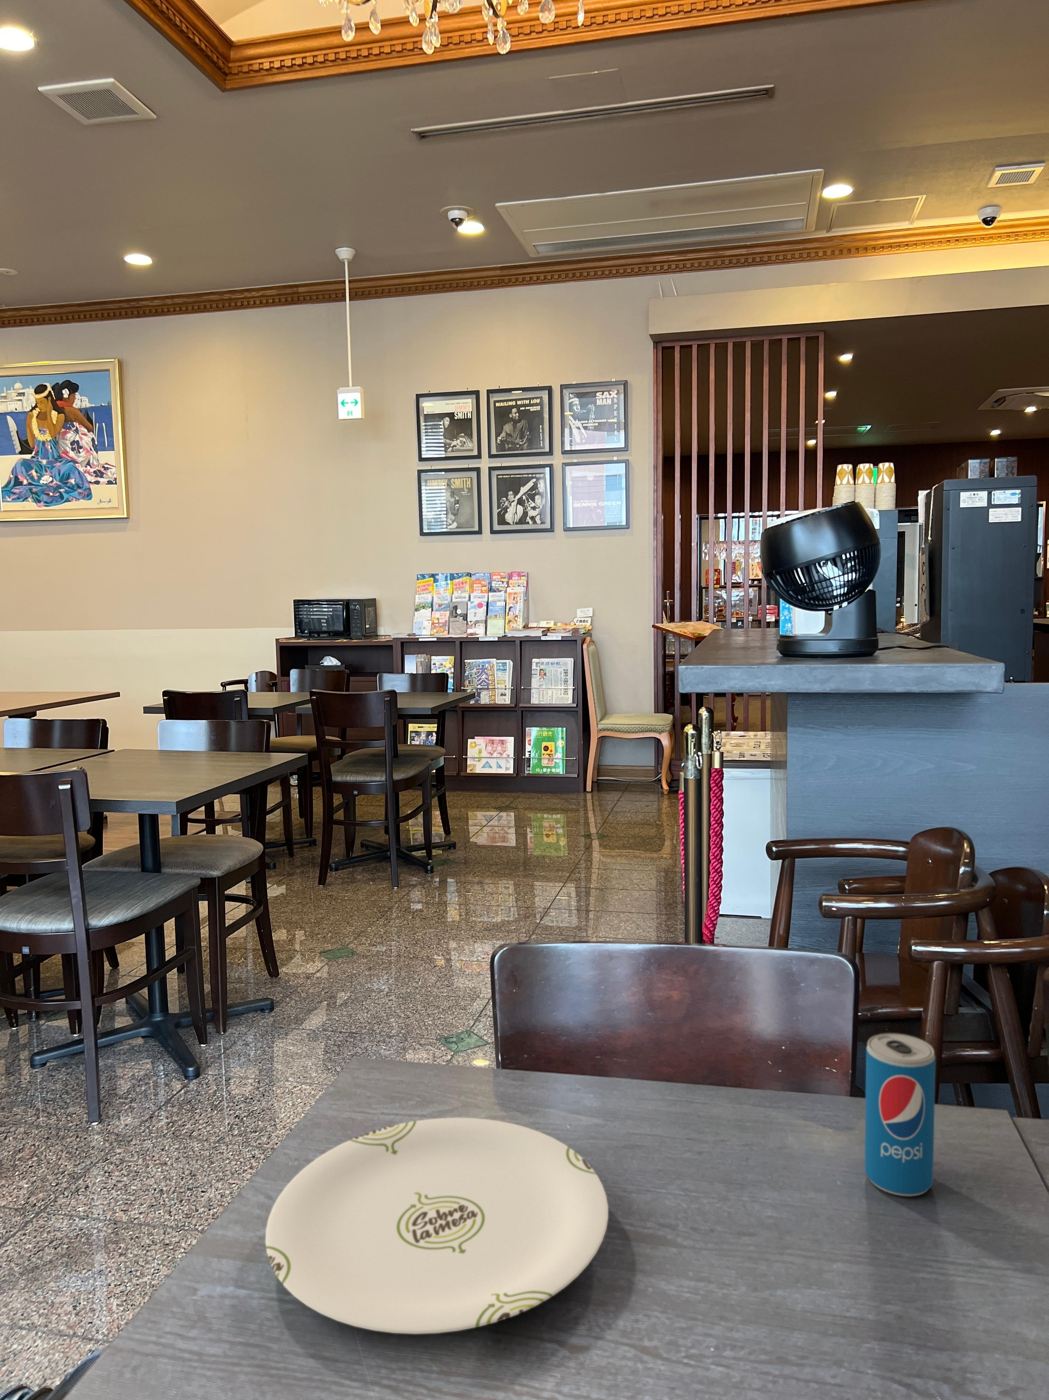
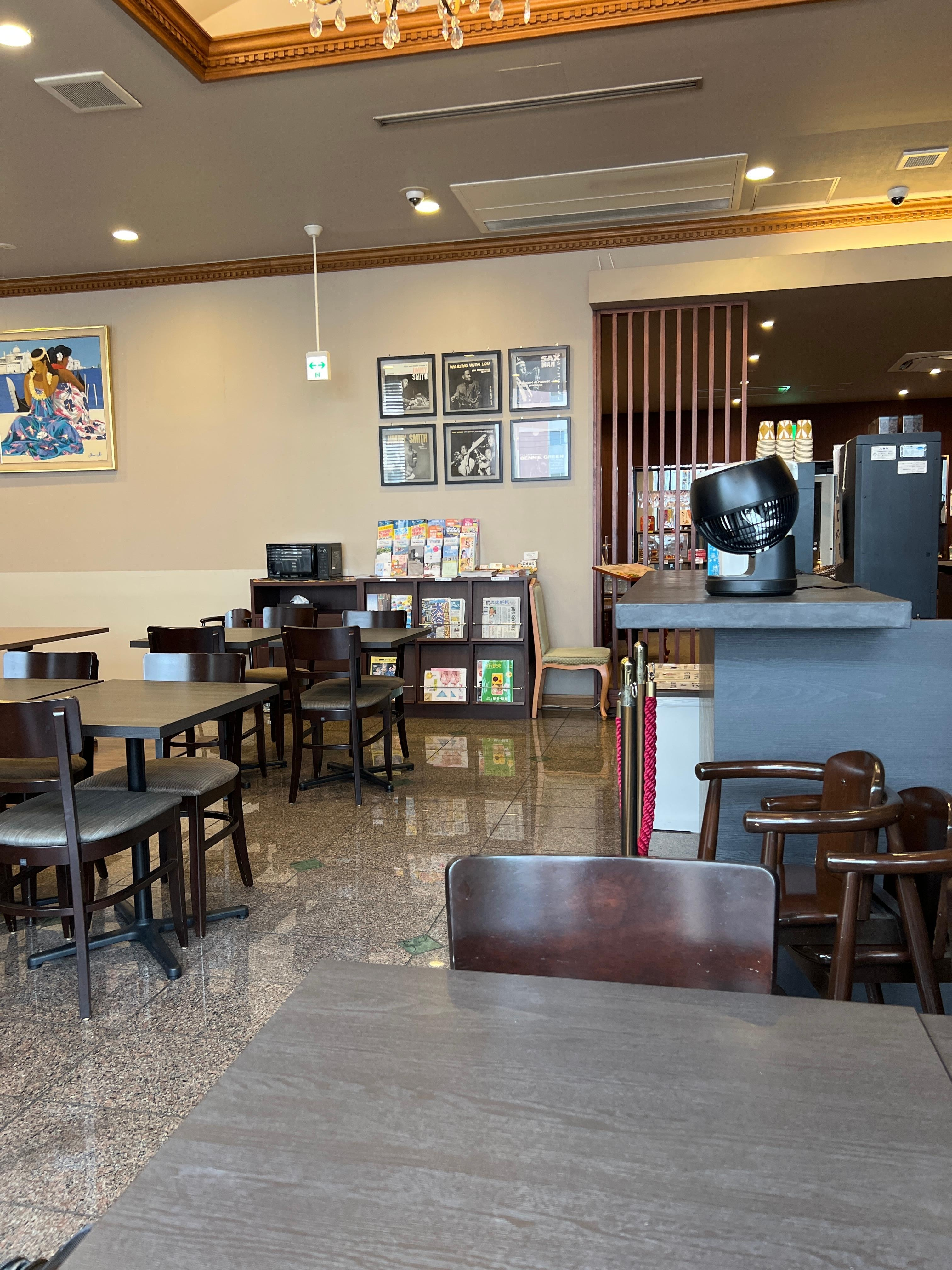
- plate [266,1118,608,1334]
- beverage can [865,1033,936,1196]
